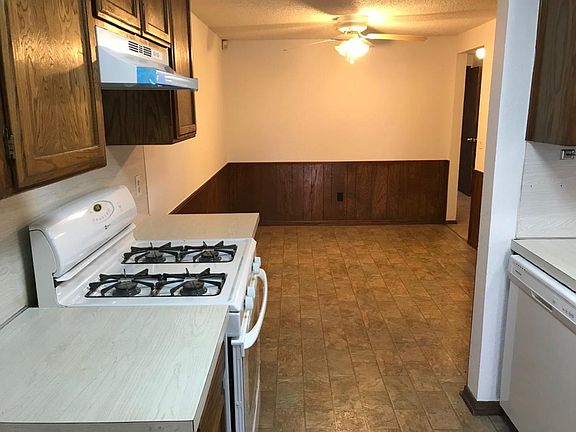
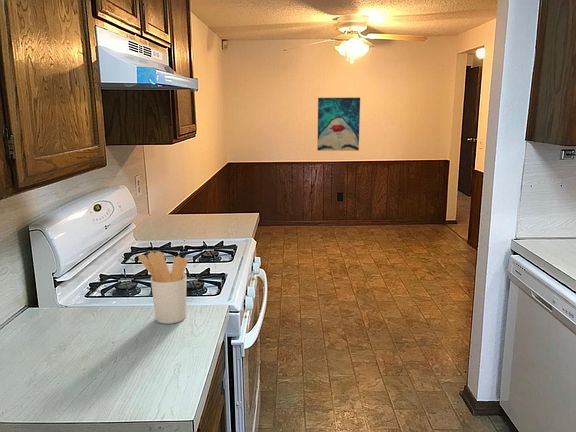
+ utensil holder [138,250,188,325]
+ wall art [317,97,361,152]
